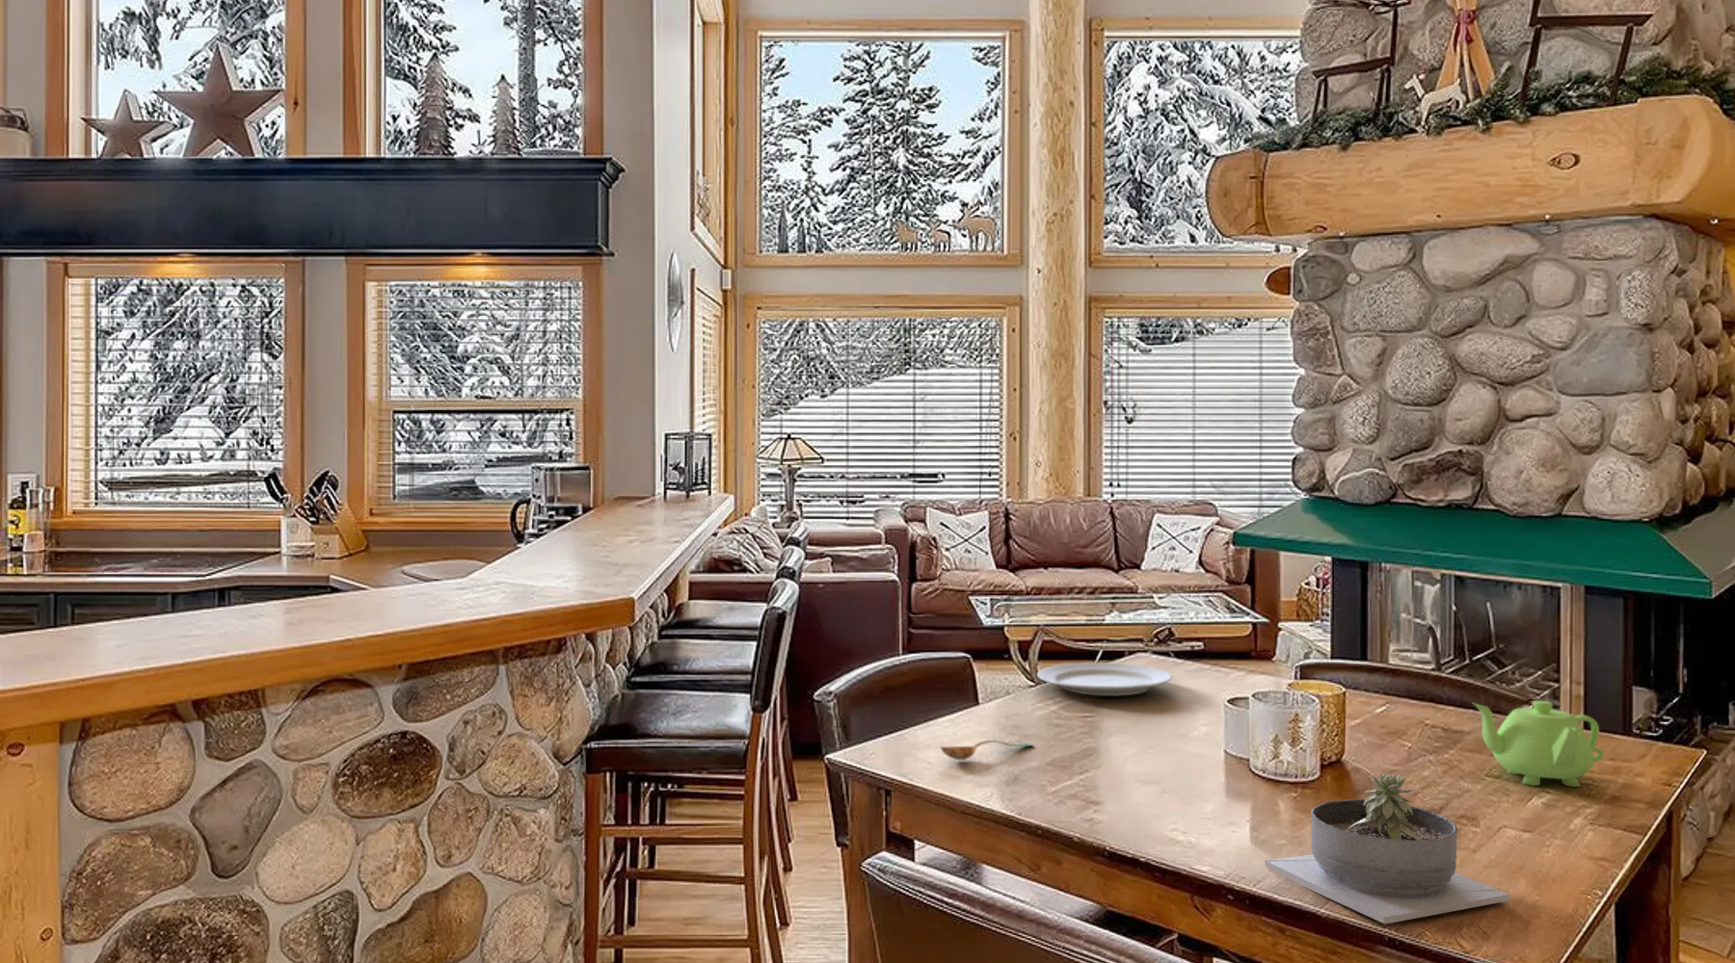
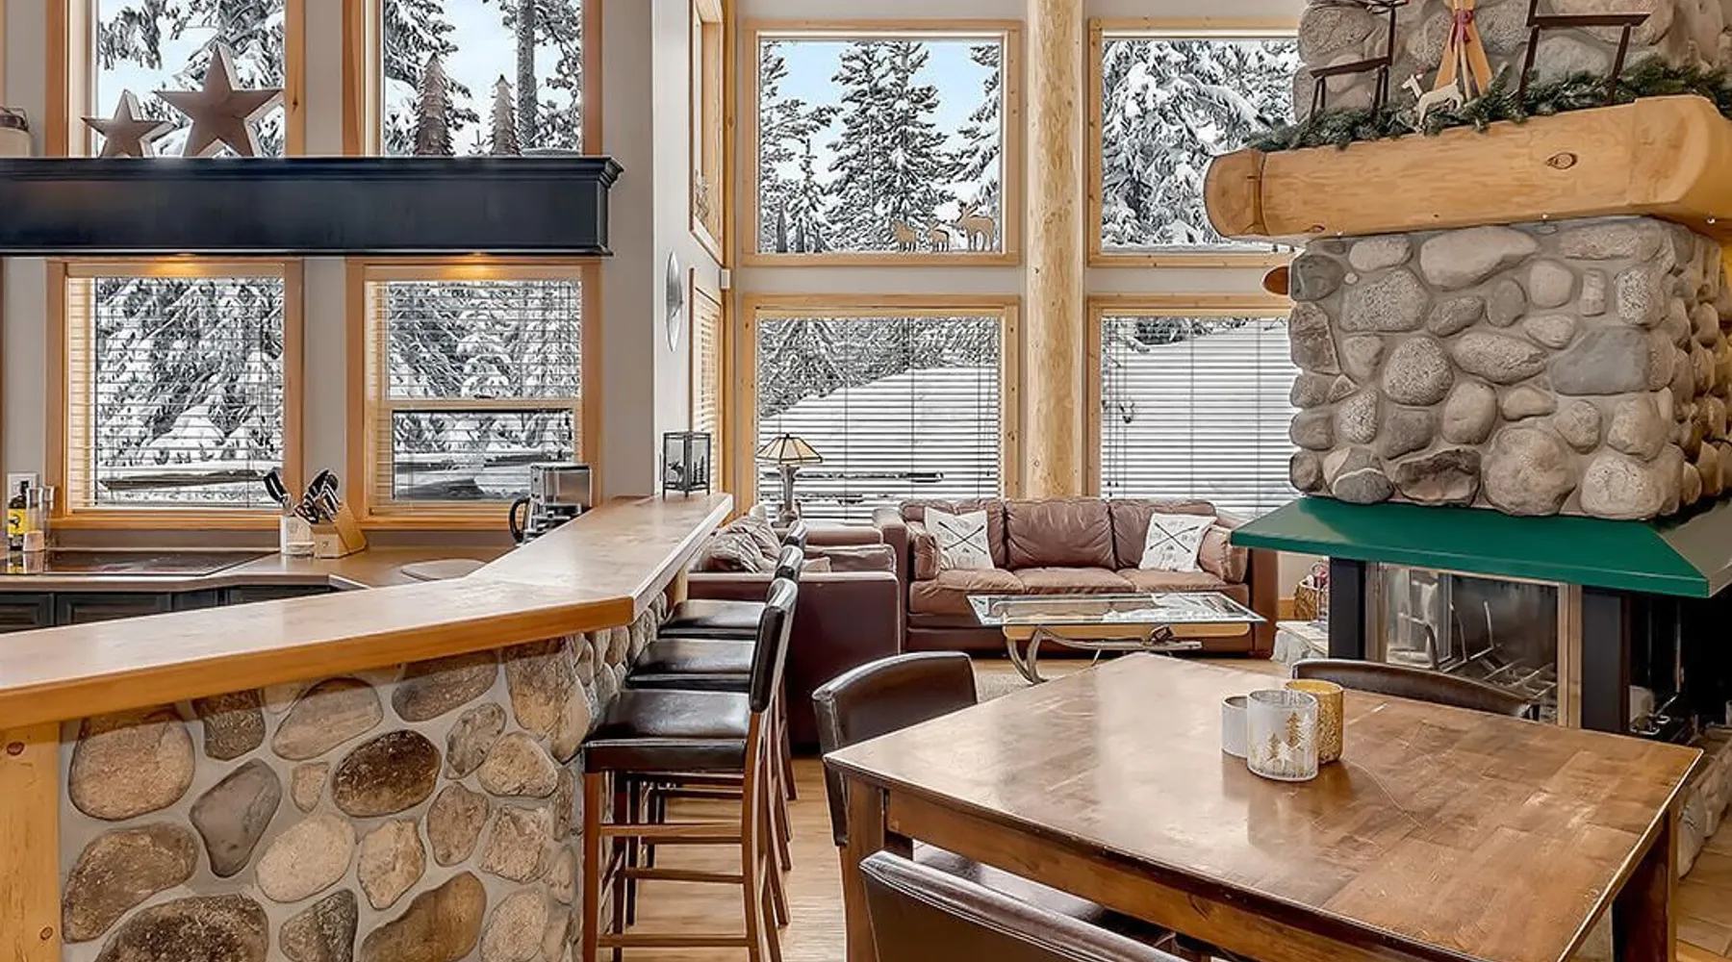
- soupspoon [940,740,1035,760]
- succulent planter [1265,771,1511,925]
- teapot [1472,700,1604,787]
- chinaware [1036,662,1172,697]
